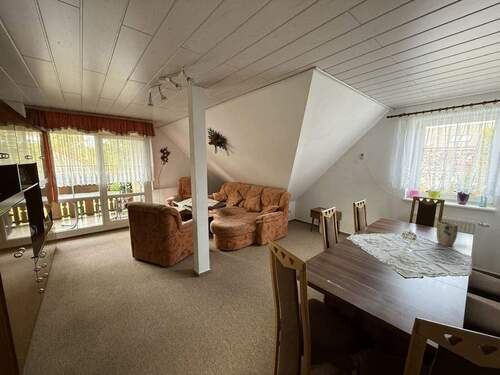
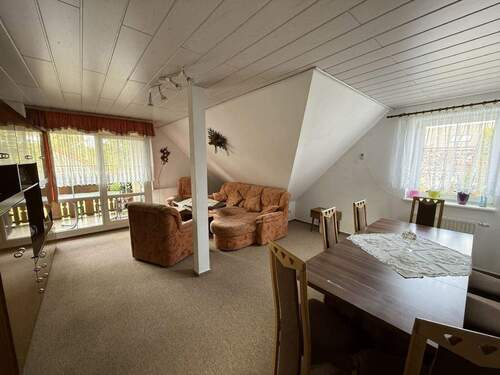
- plant pot [436,221,459,247]
